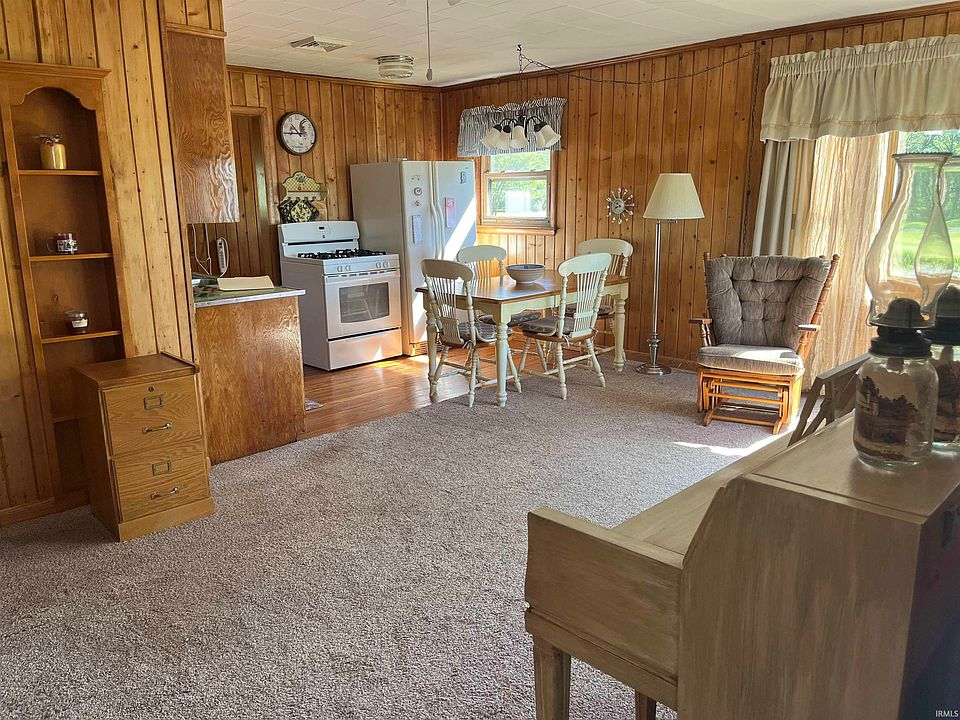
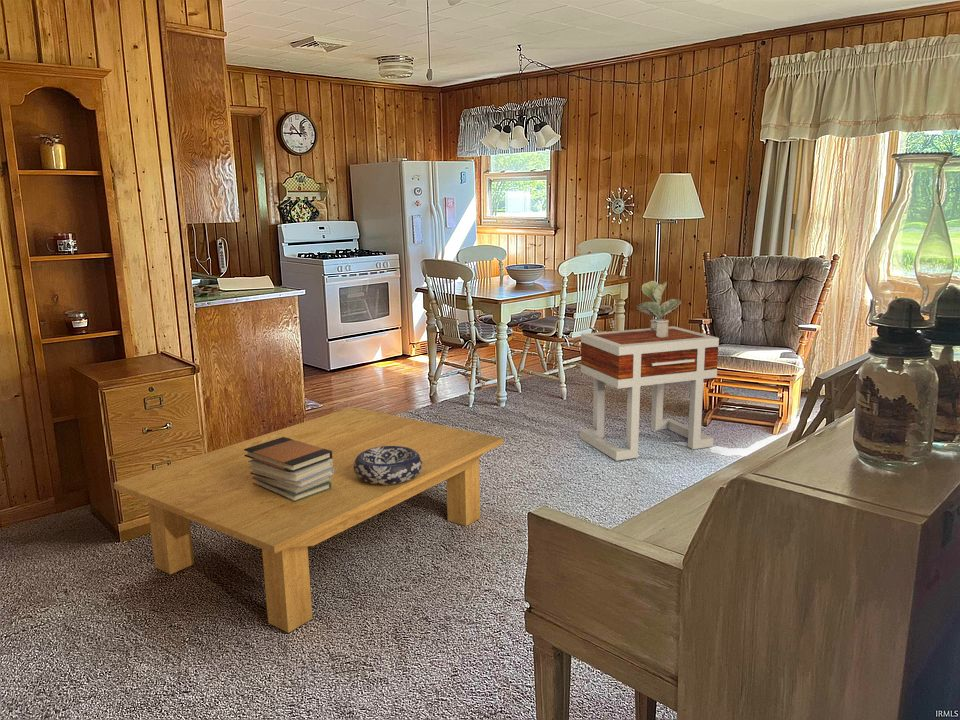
+ potted plant [636,280,682,338]
+ coffee table [113,406,504,634]
+ book stack [244,437,334,502]
+ decorative bowl [353,446,422,485]
+ side table [579,325,720,462]
